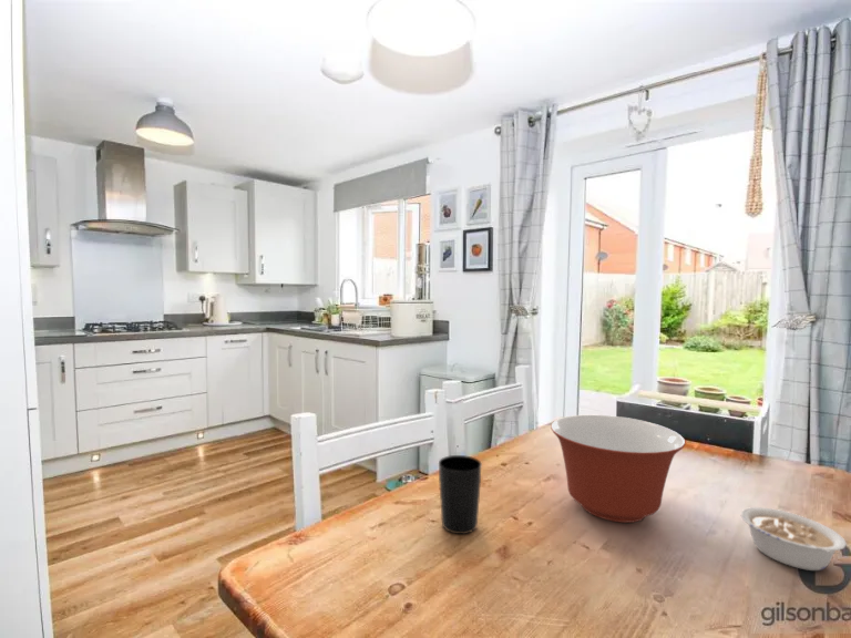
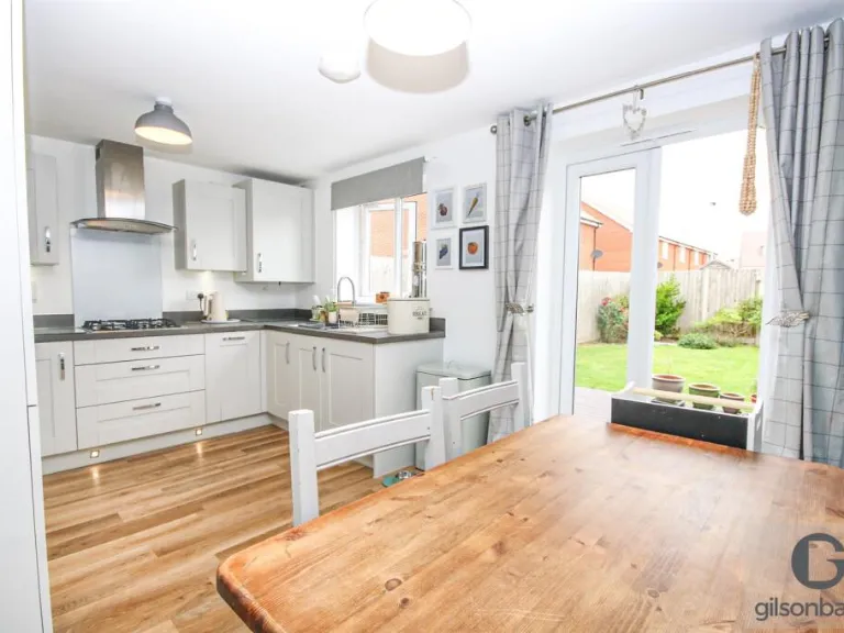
- mixing bowl [550,414,687,524]
- legume [740,506,848,572]
- cup [438,454,483,535]
